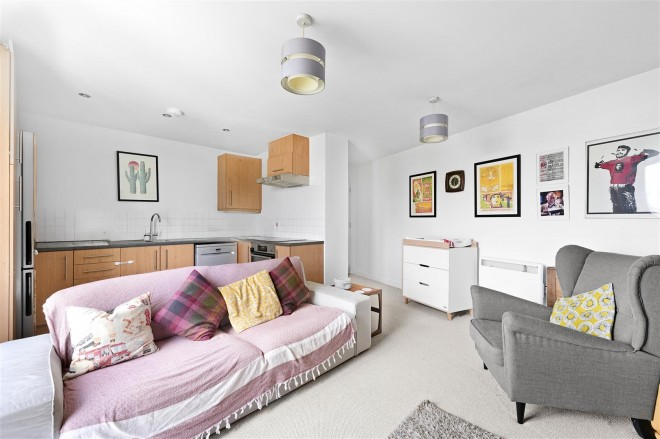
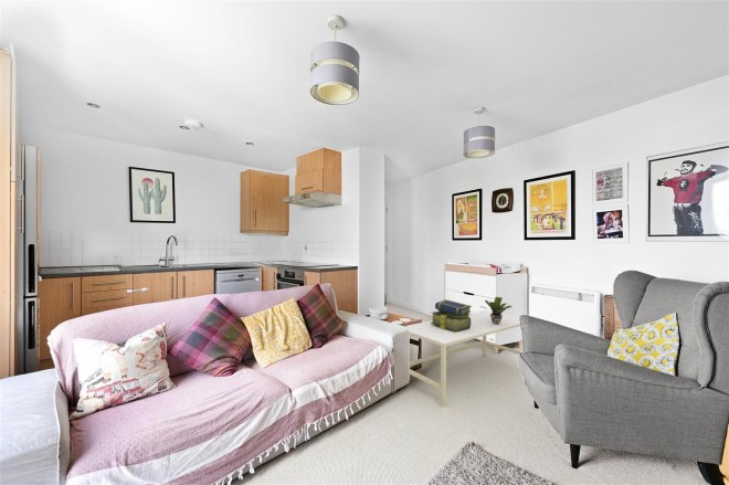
+ coffee table [405,309,522,409]
+ stack of books [430,298,473,333]
+ potted plant [479,296,514,325]
